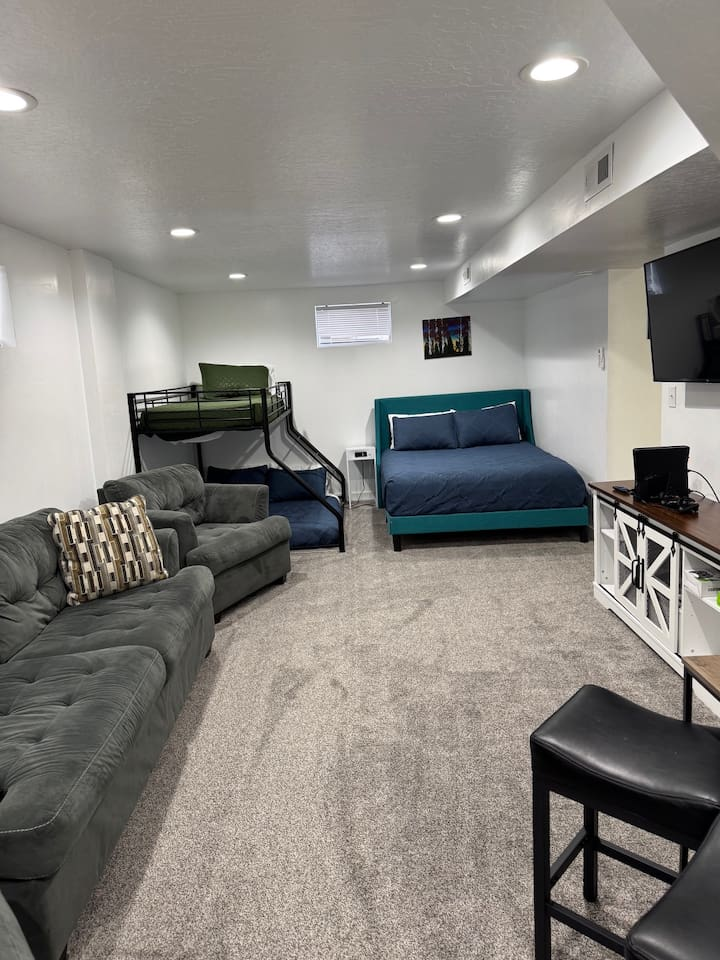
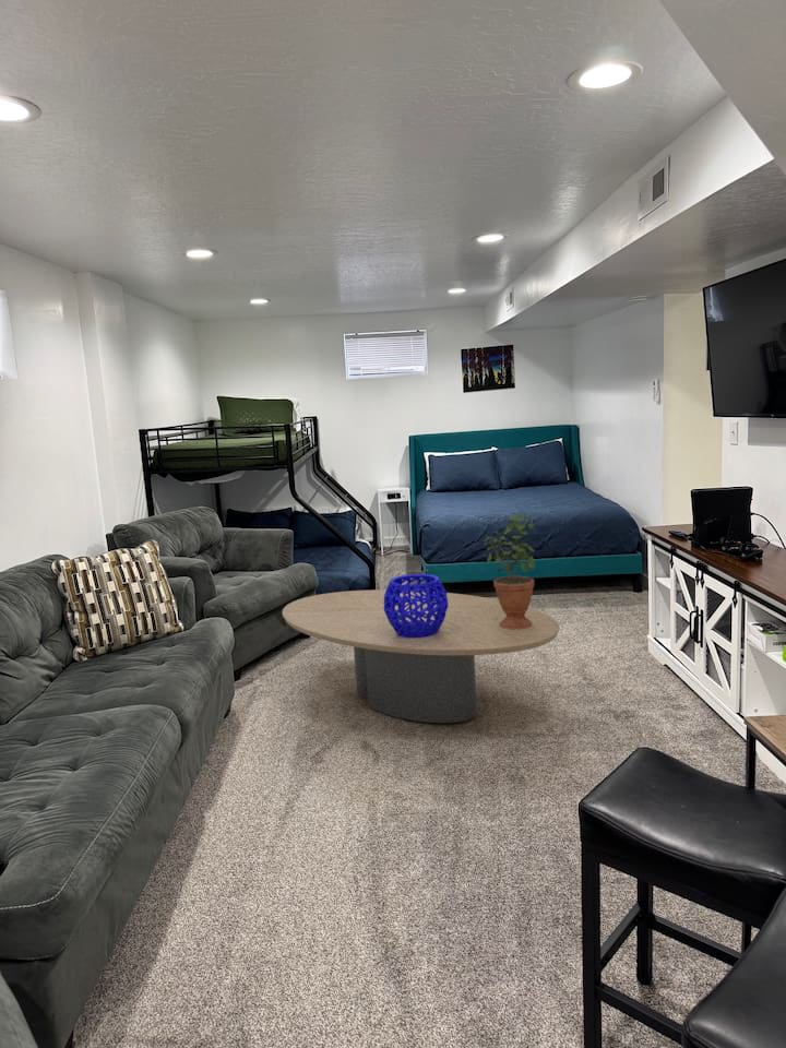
+ decorative bowl [384,573,449,638]
+ potted plant [483,509,536,630]
+ coffee table [282,588,560,724]
